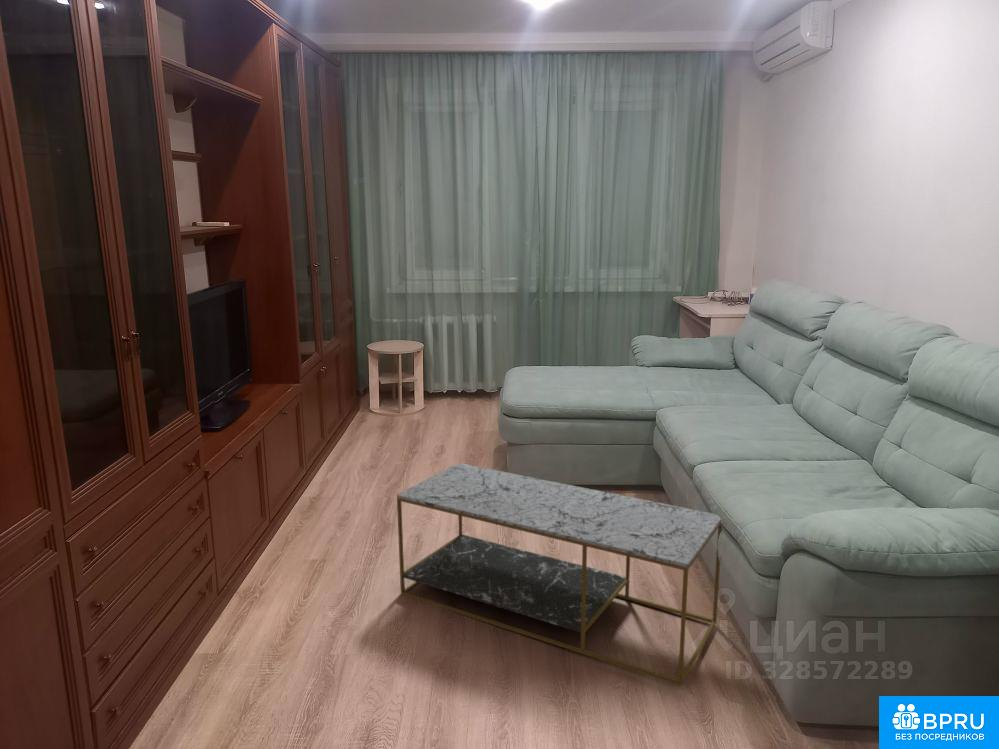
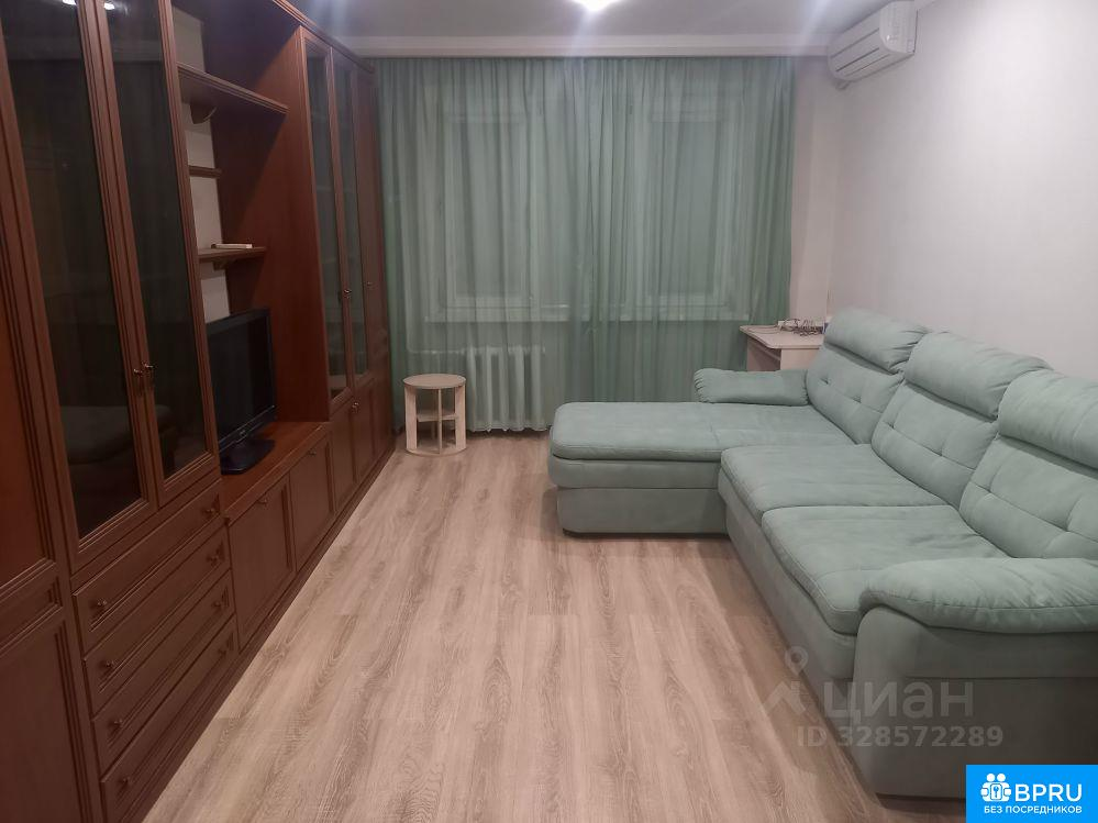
- coffee table [396,462,723,687]
